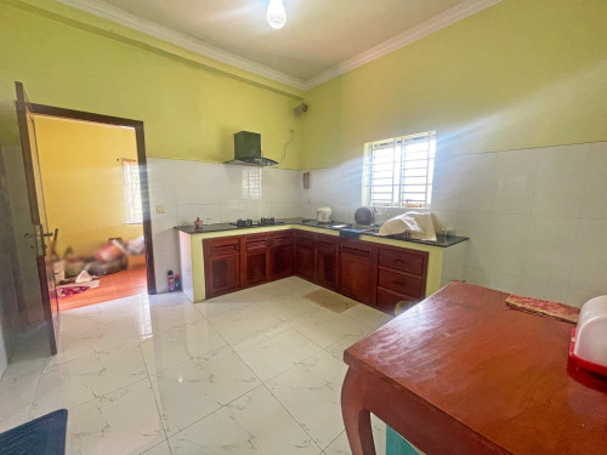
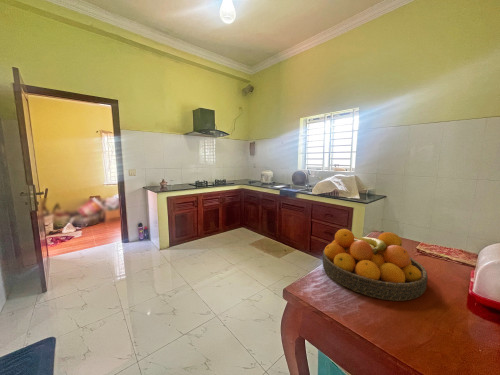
+ fruit bowl [321,228,429,302]
